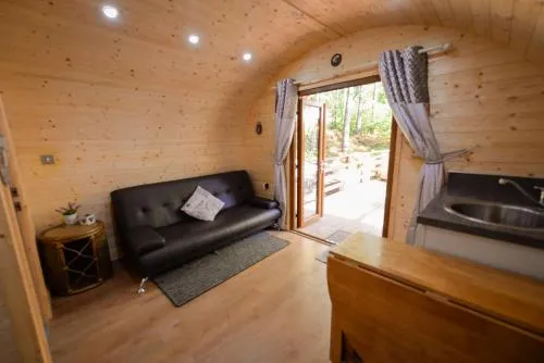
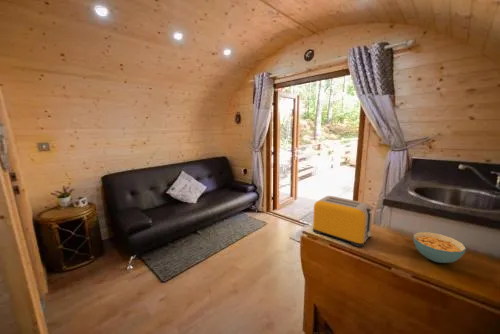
+ cereal bowl [412,231,467,264]
+ toaster [312,195,375,248]
